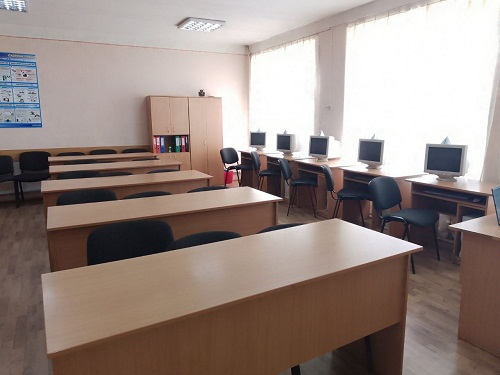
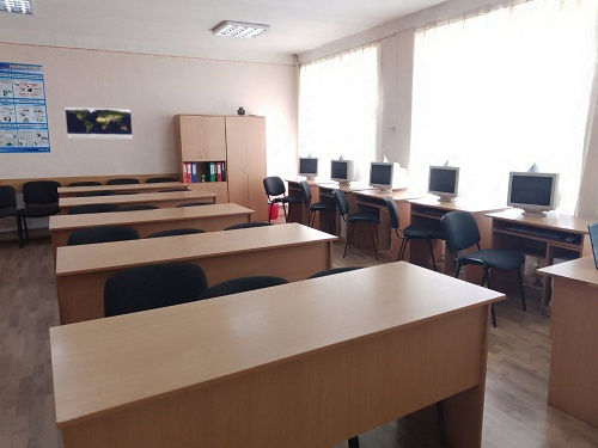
+ map [65,106,134,140]
